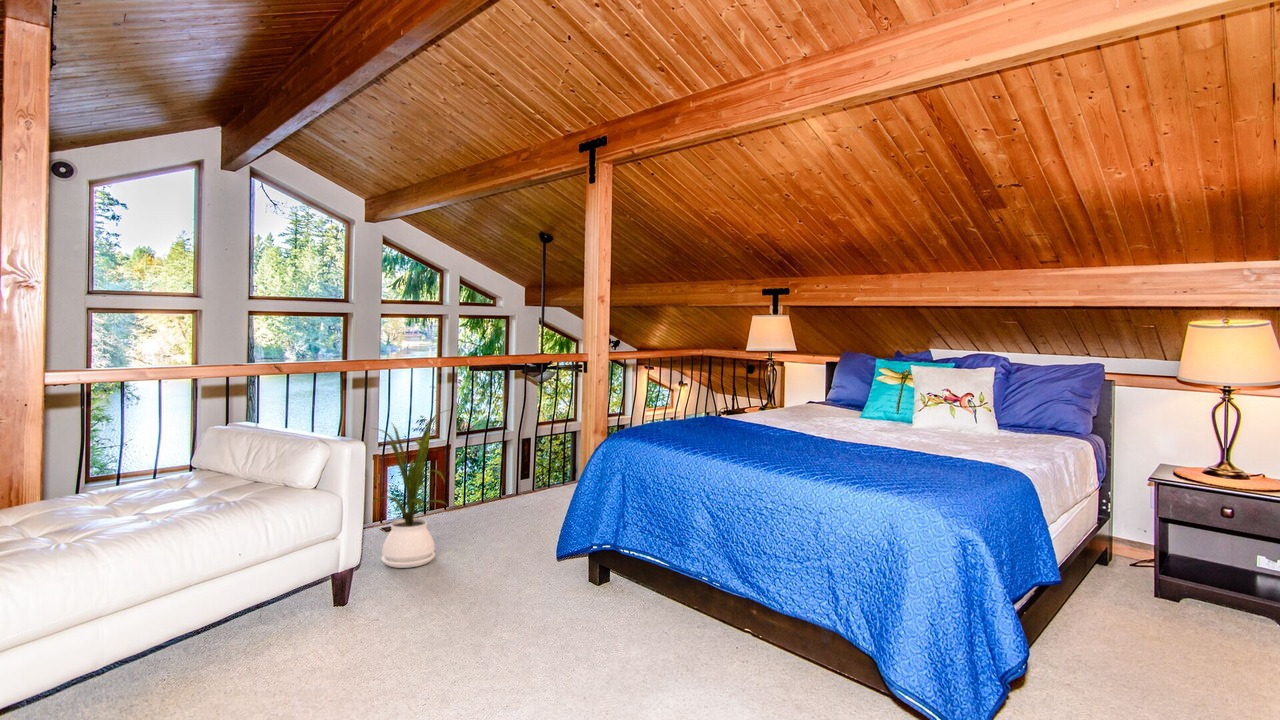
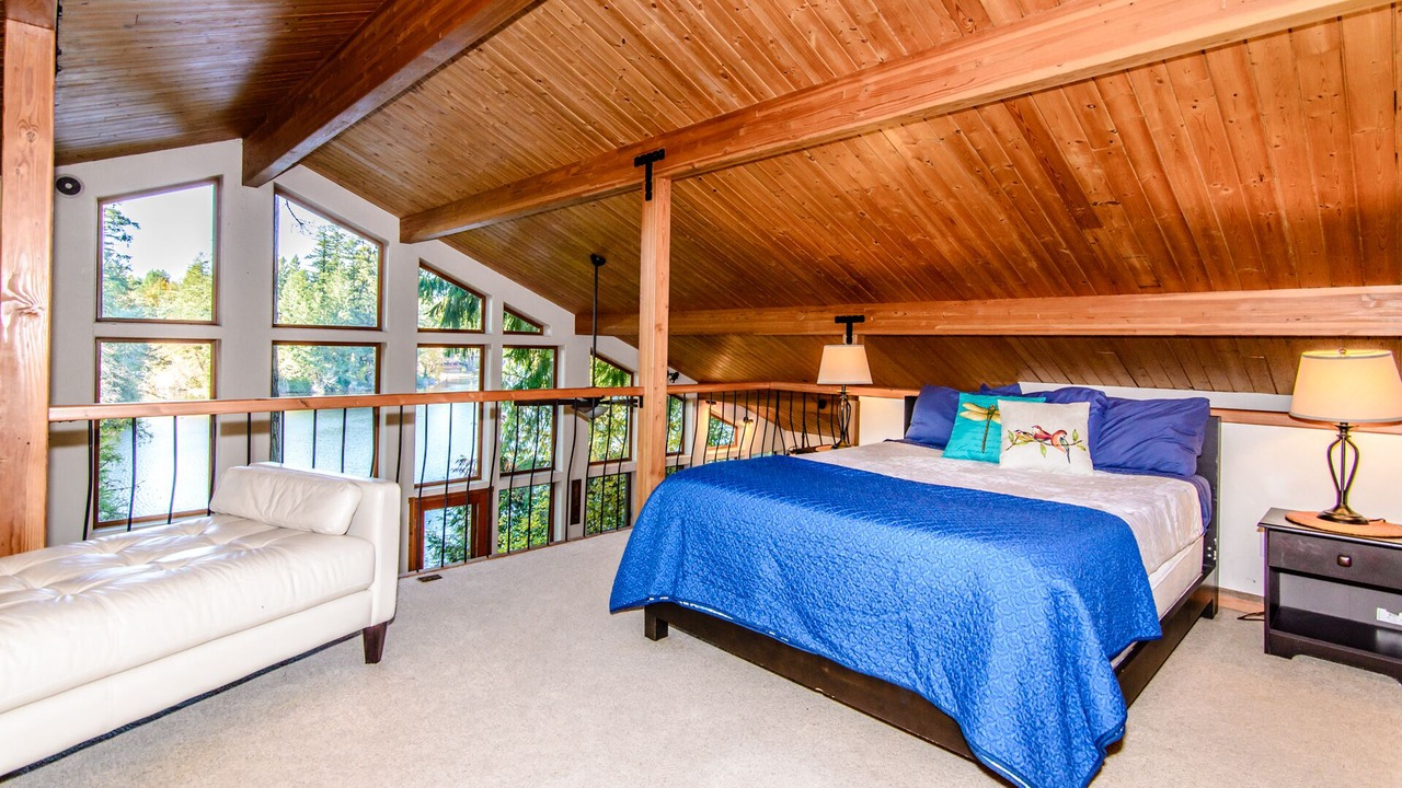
- house plant [371,409,450,569]
